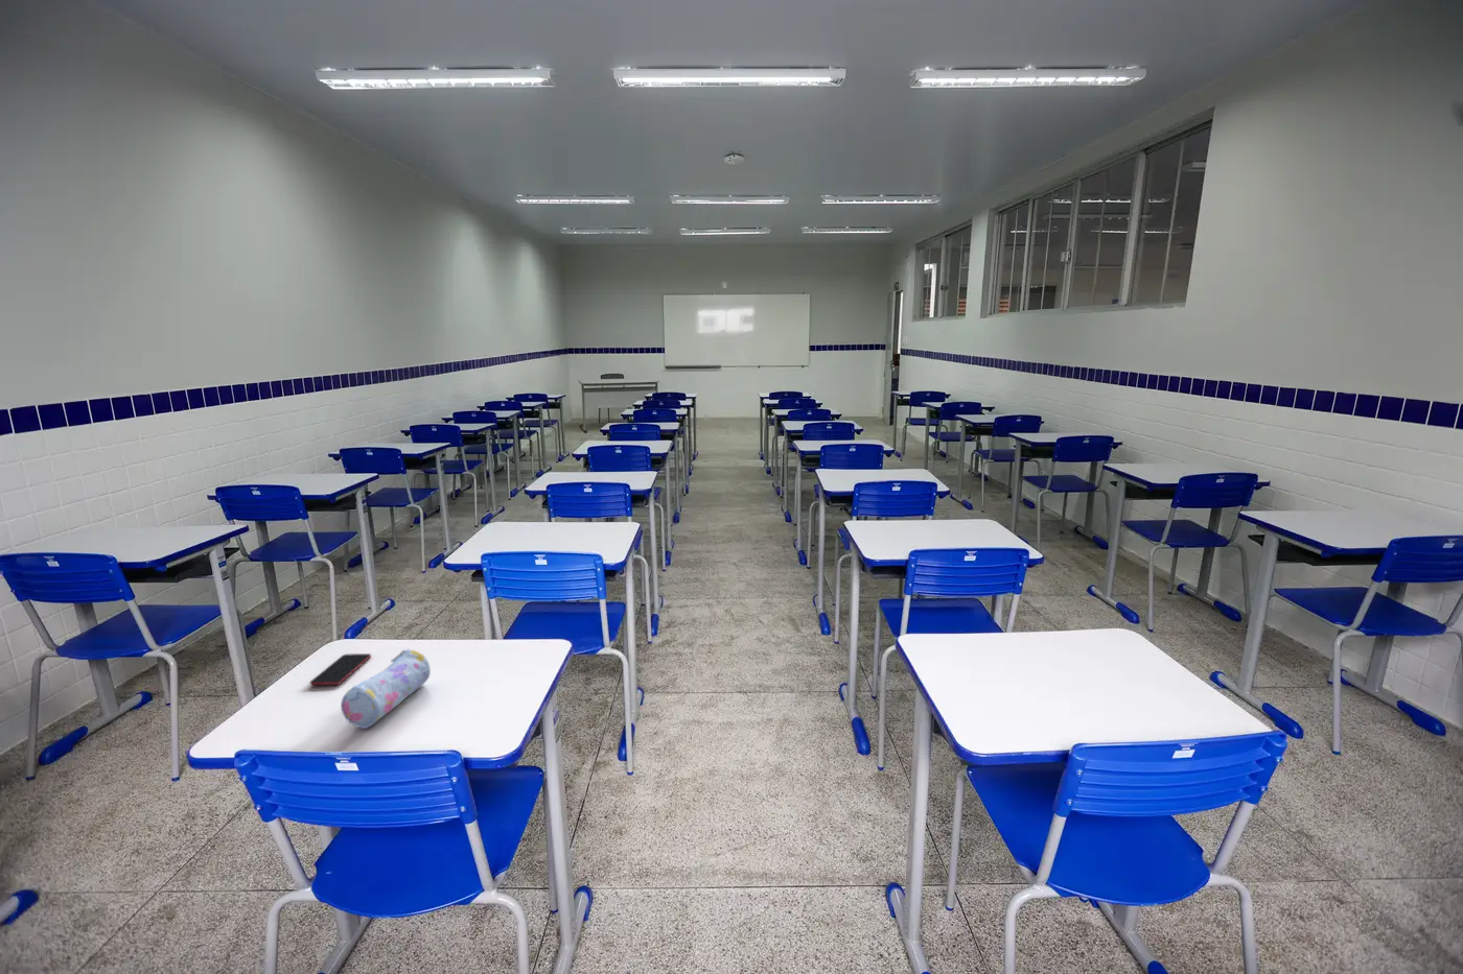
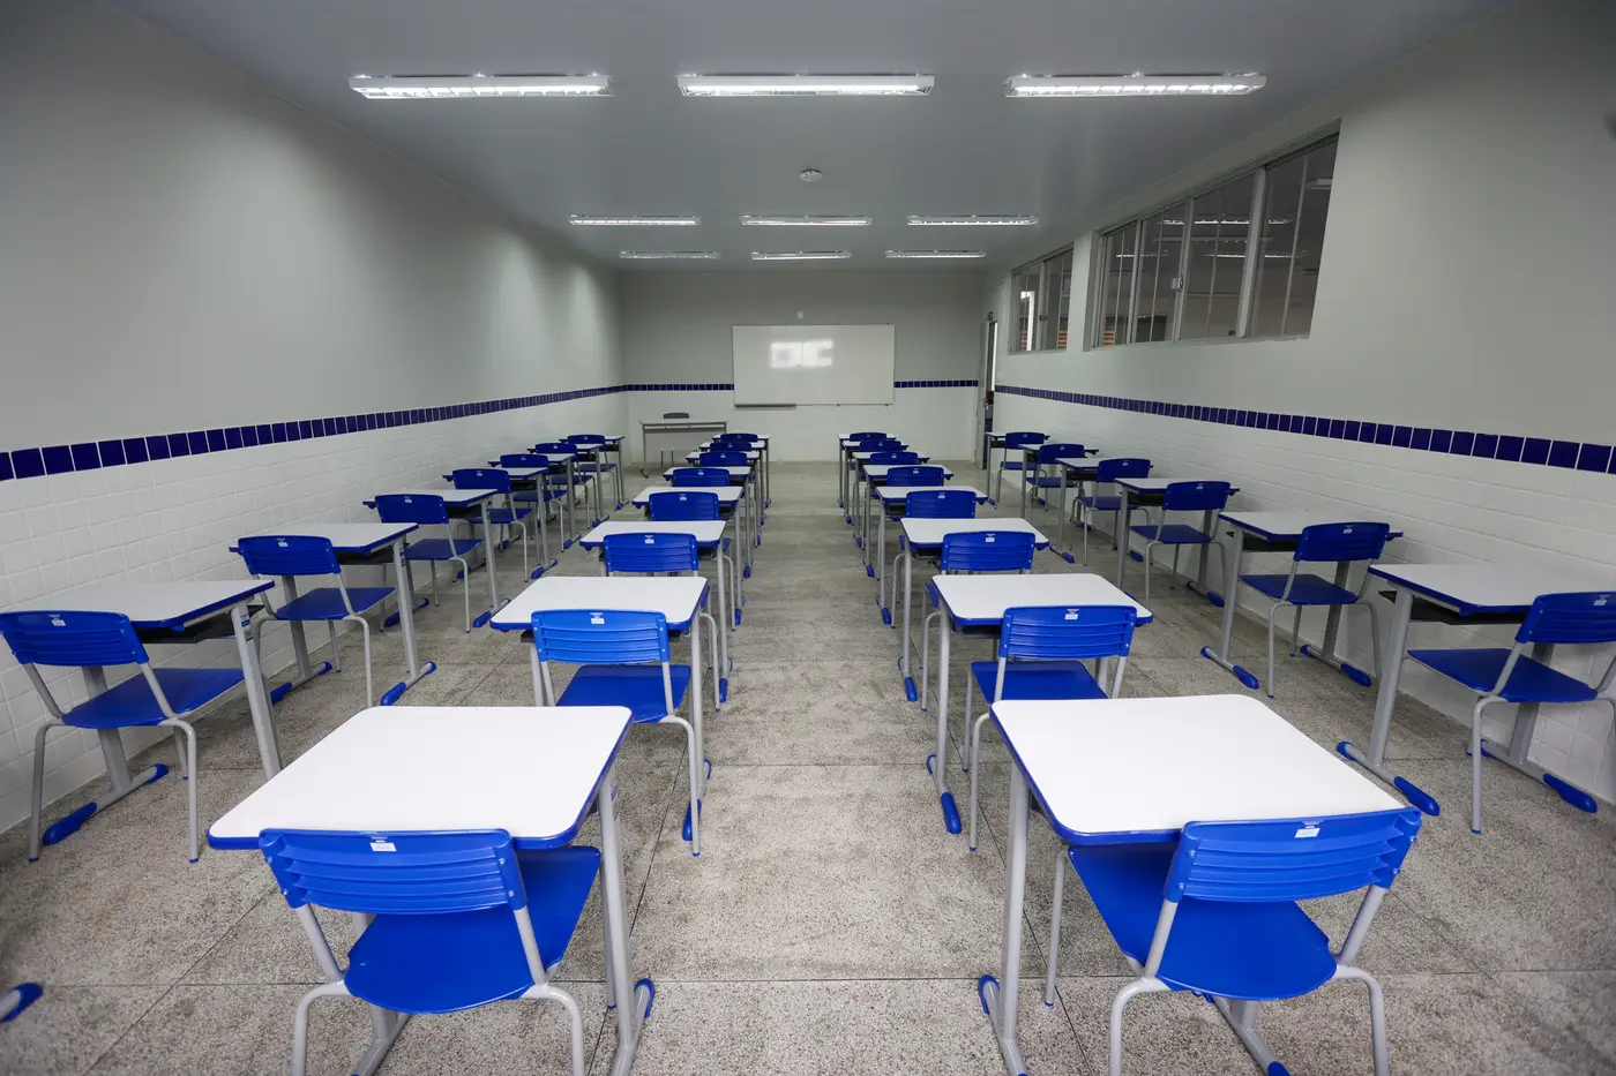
- smartphone [309,652,372,686]
- pencil case [339,648,432,729]
